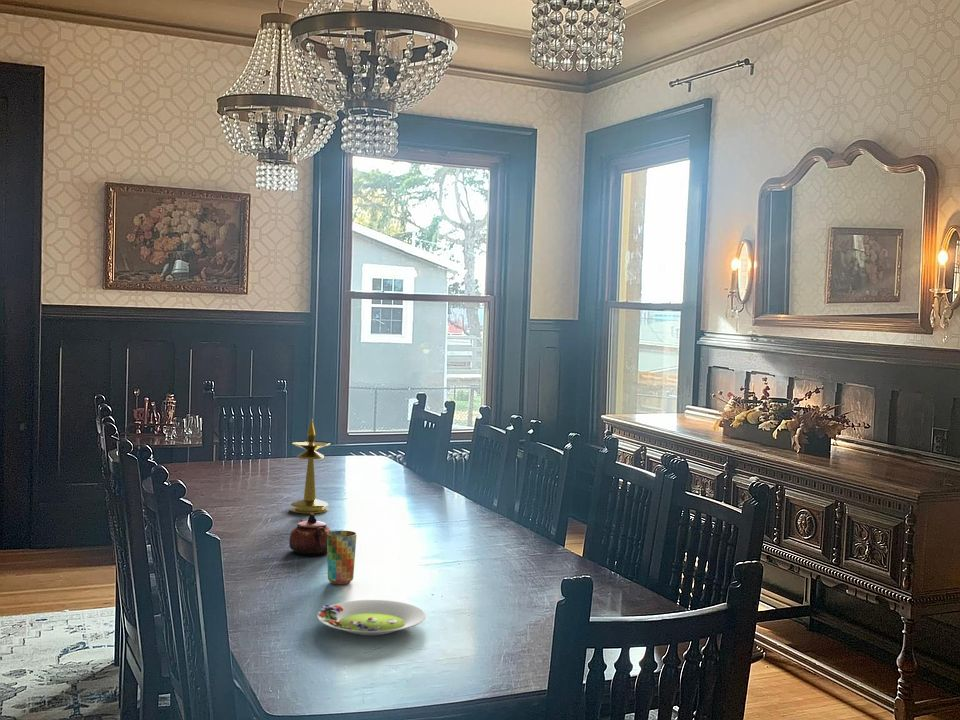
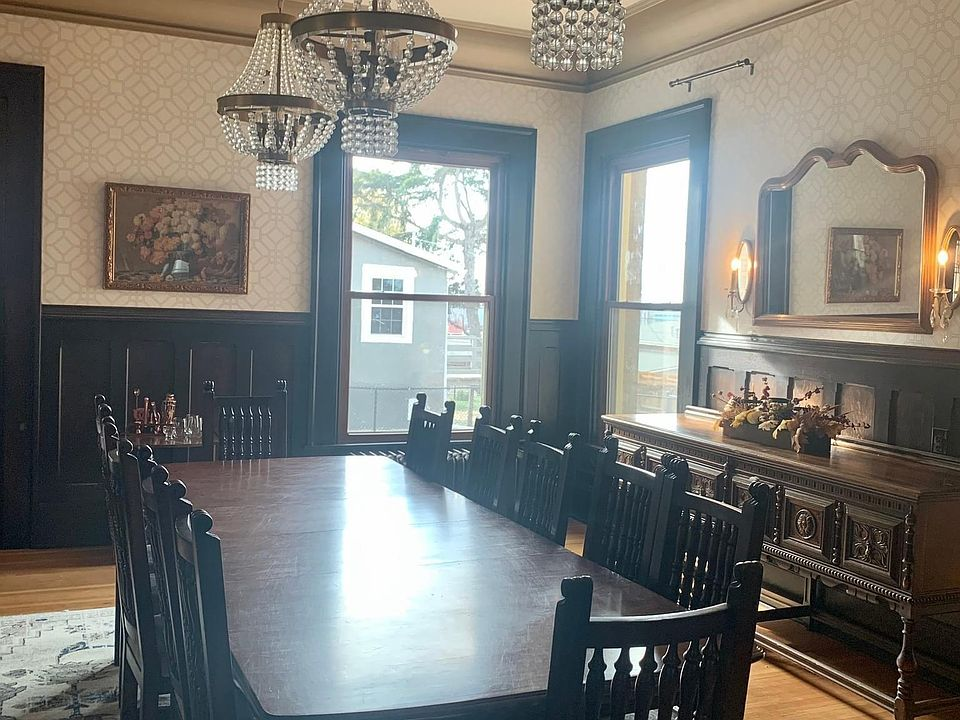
- candlestick [289,418,331,515]
- teapot [288,513,332,556]
- salad plate [316,599,427,636]
- cup [326,530,357,585]
